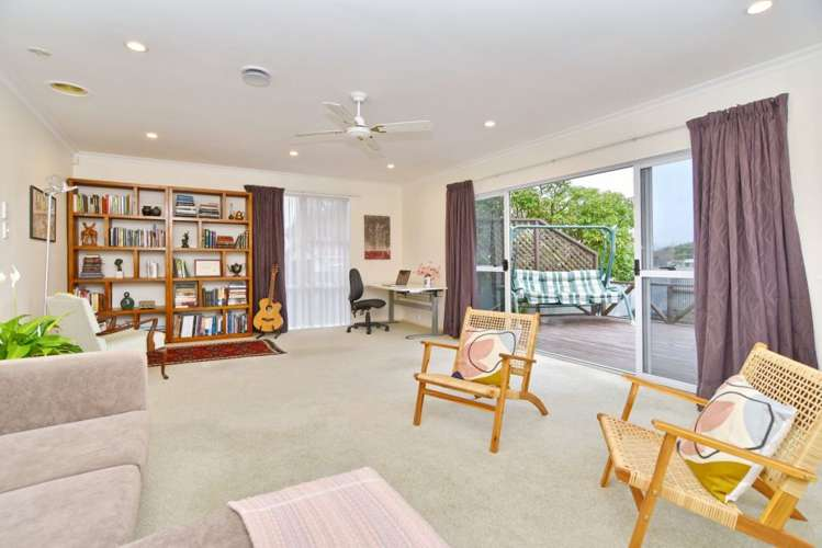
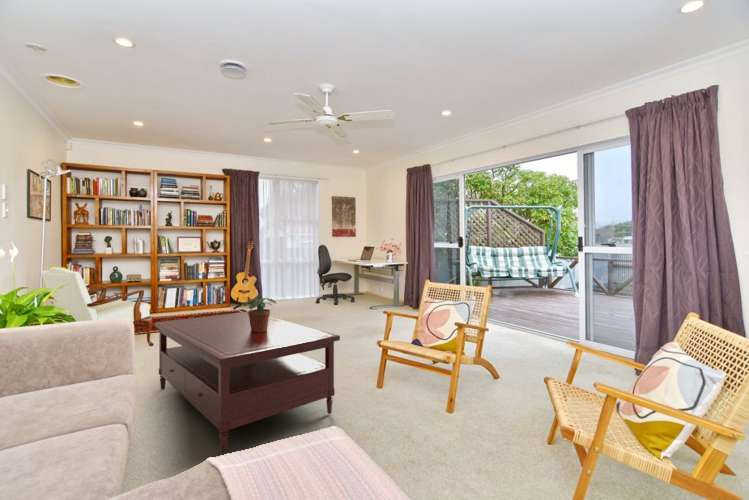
+ coffee table [154,311,341,454]
+ potted plant [243,297,277,333]
